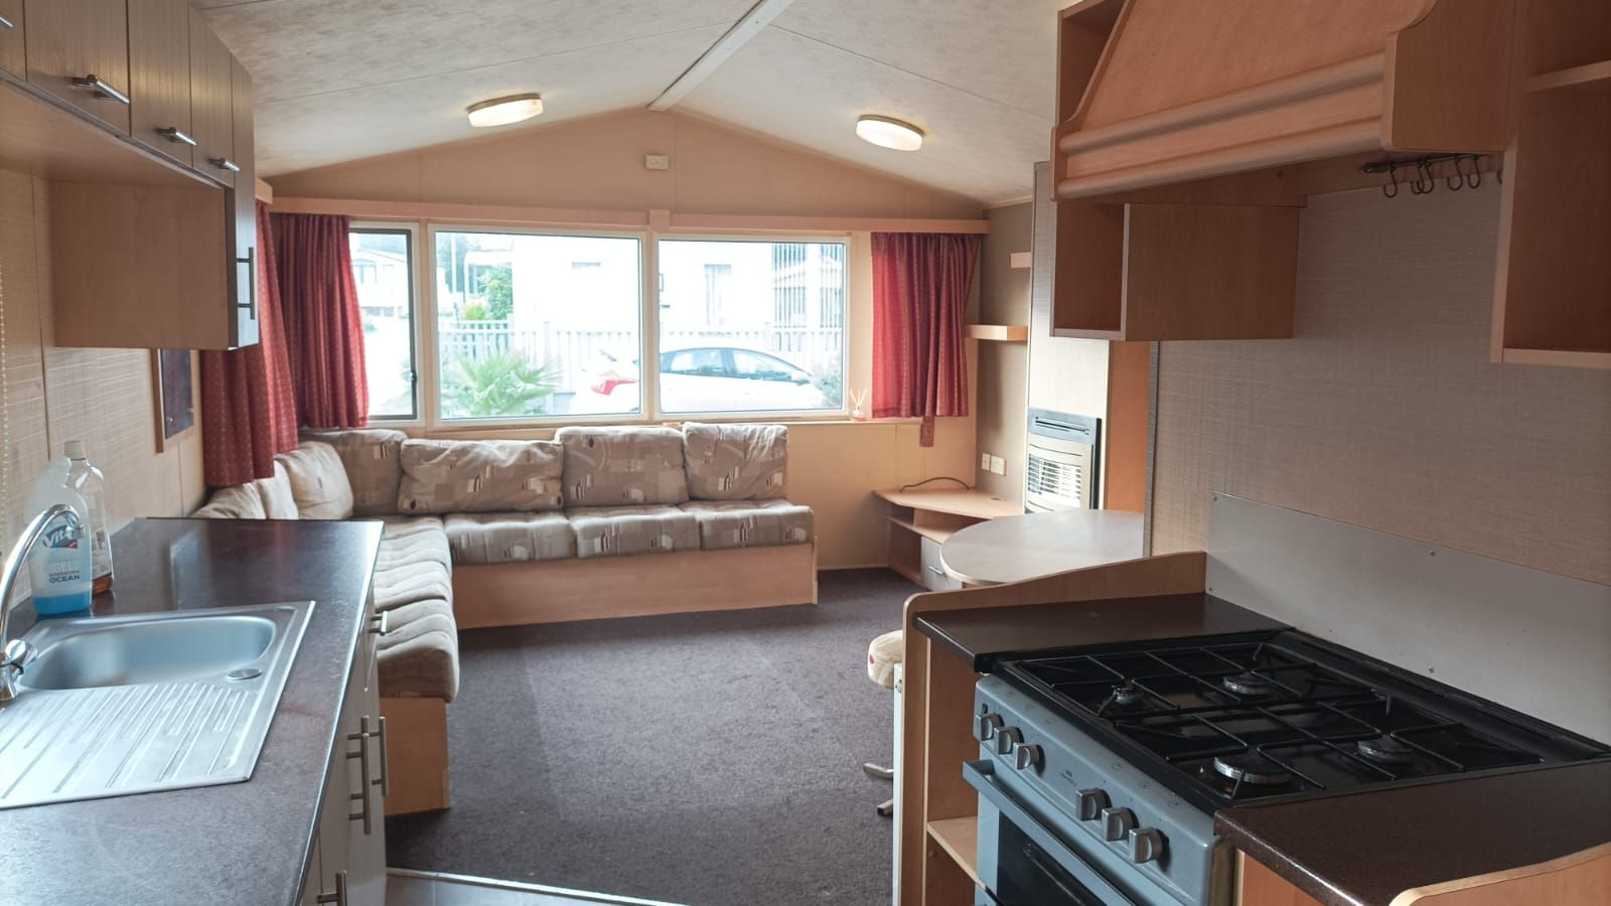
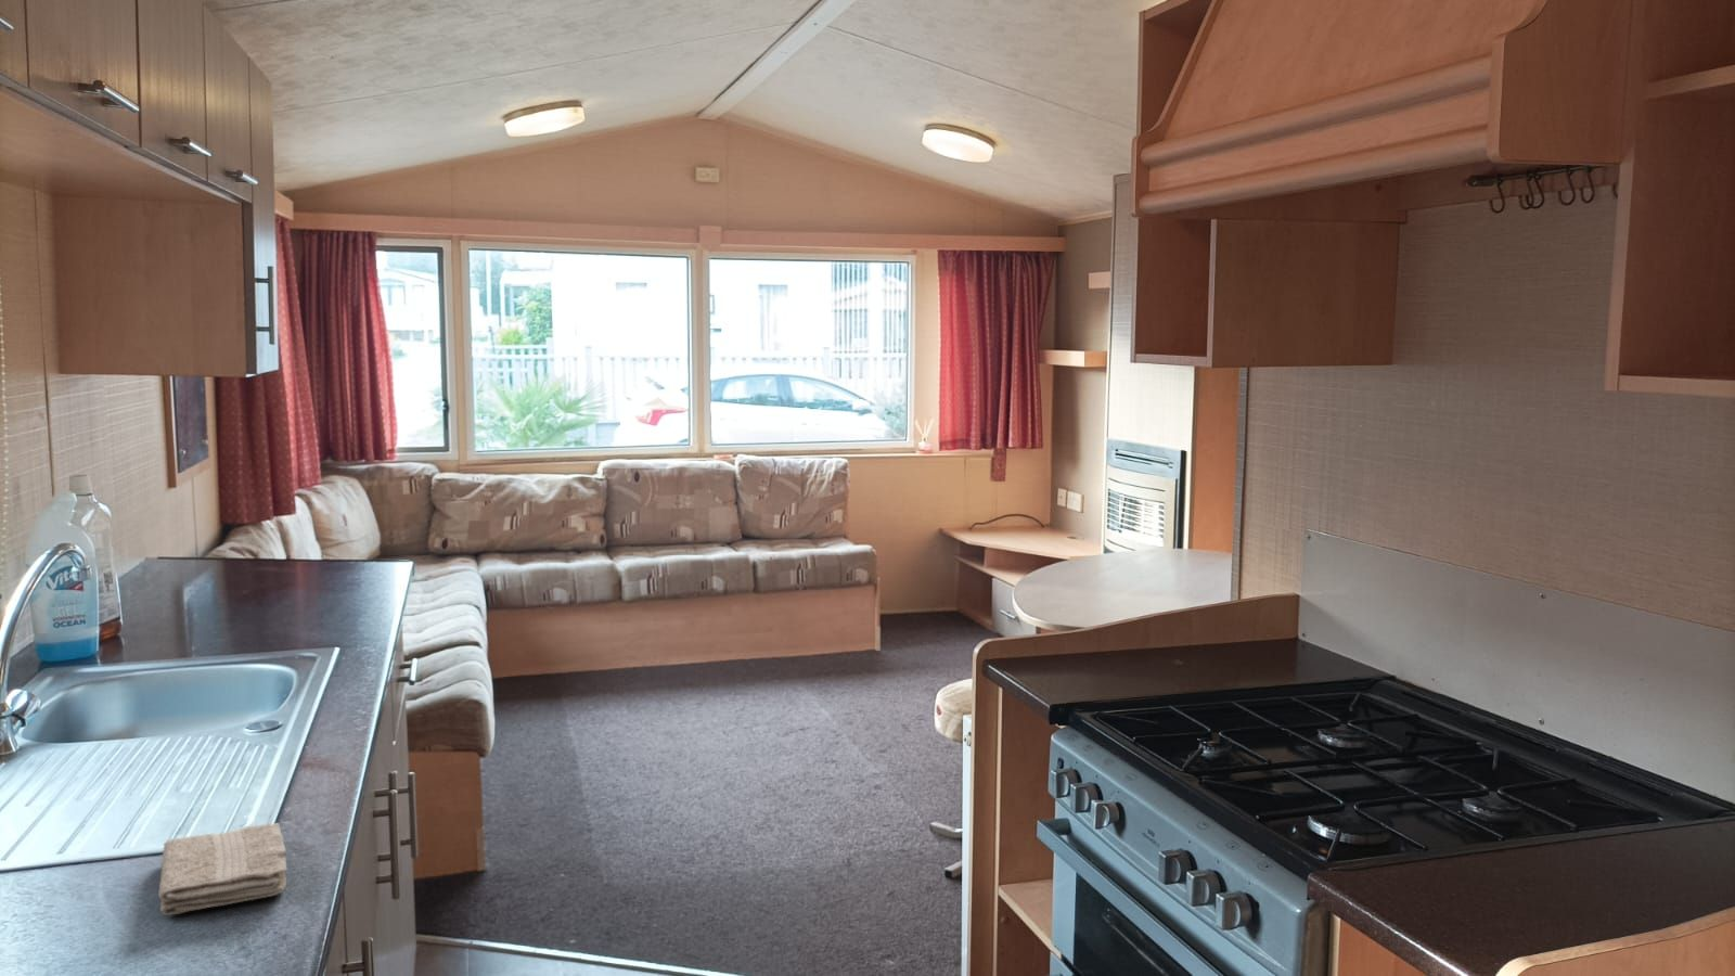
+ washcloth [157,822,287,916]
